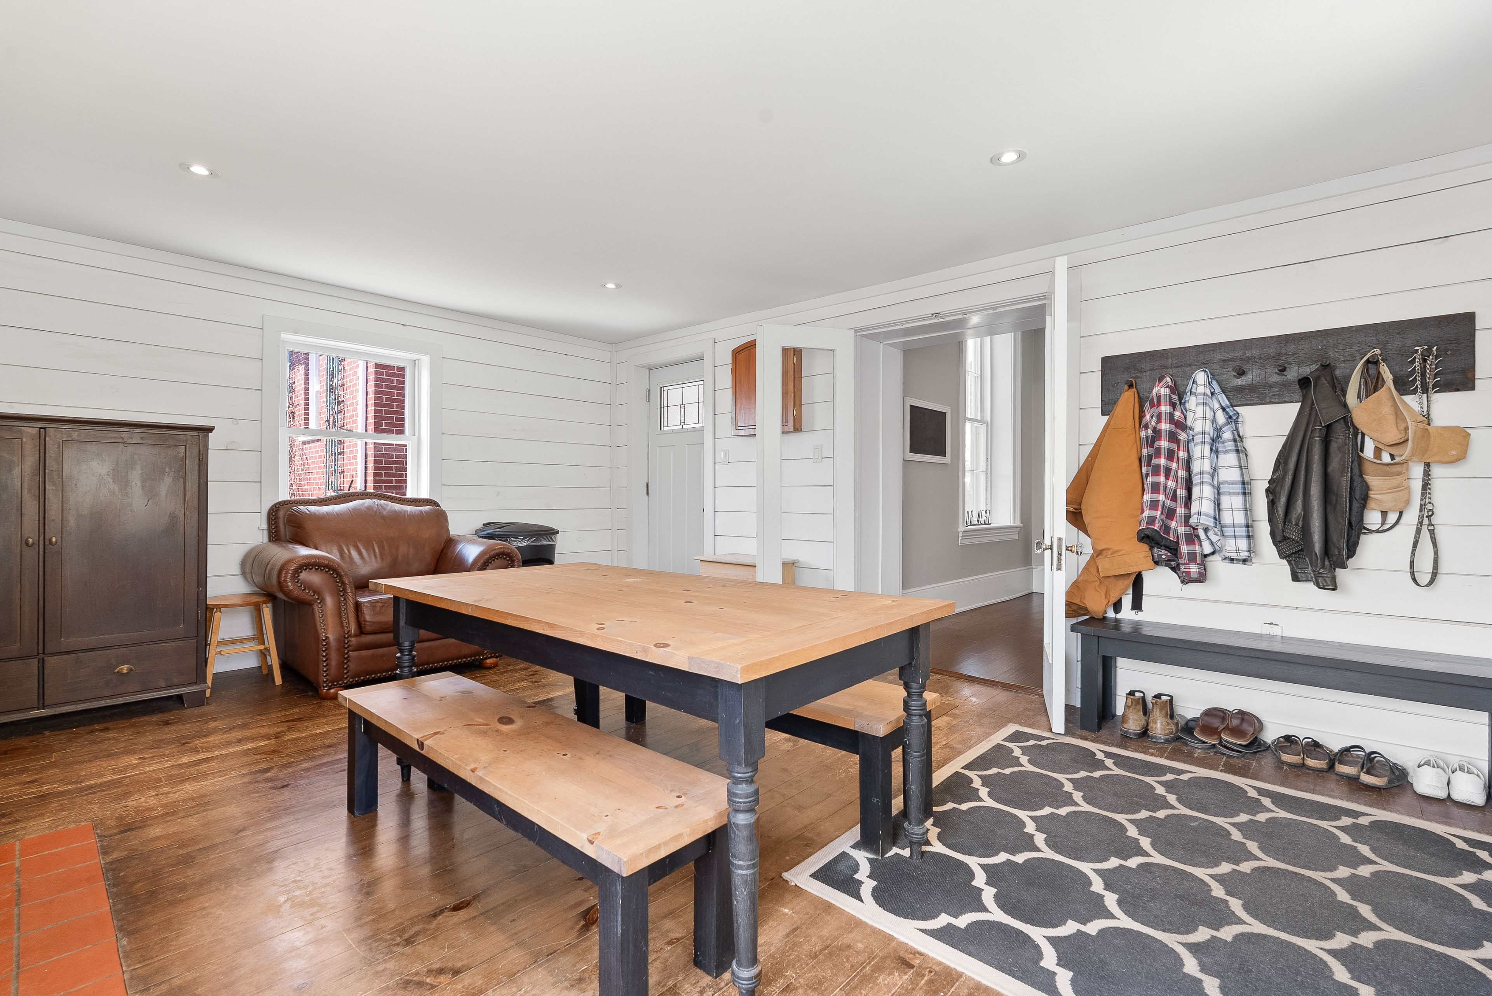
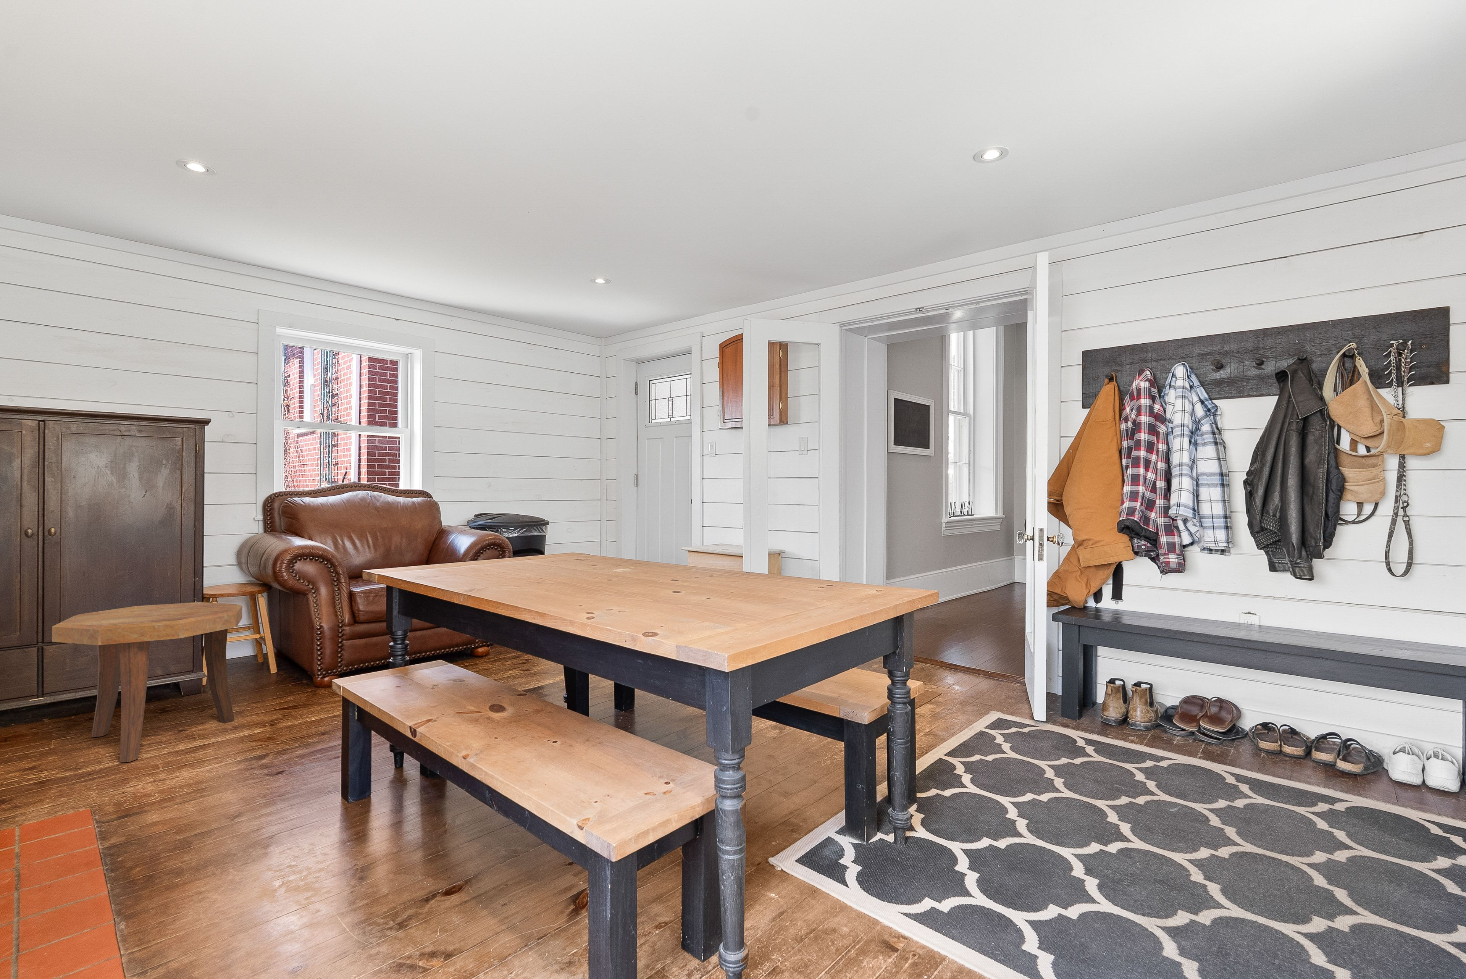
+ side table [51,602,243,763]
